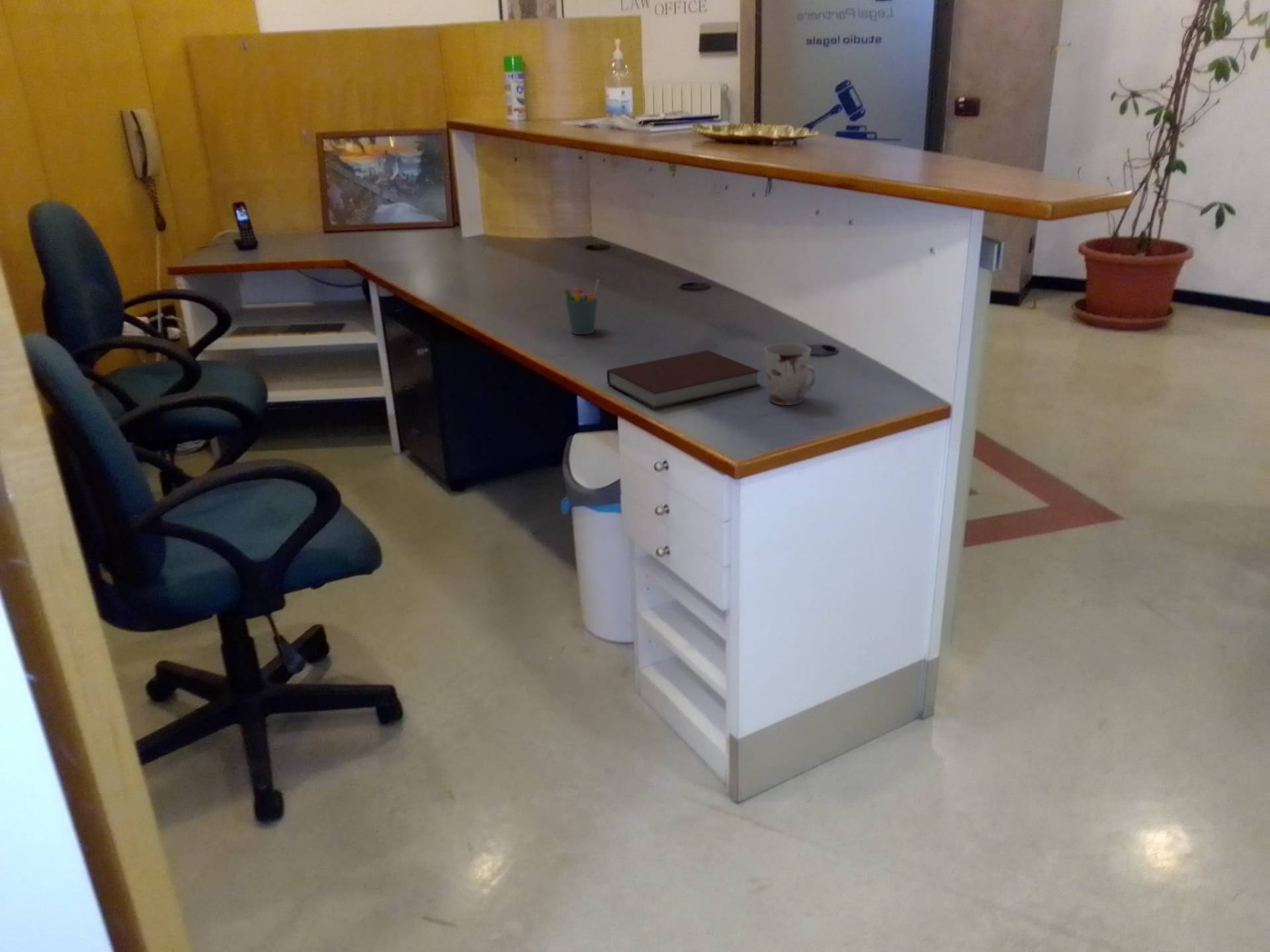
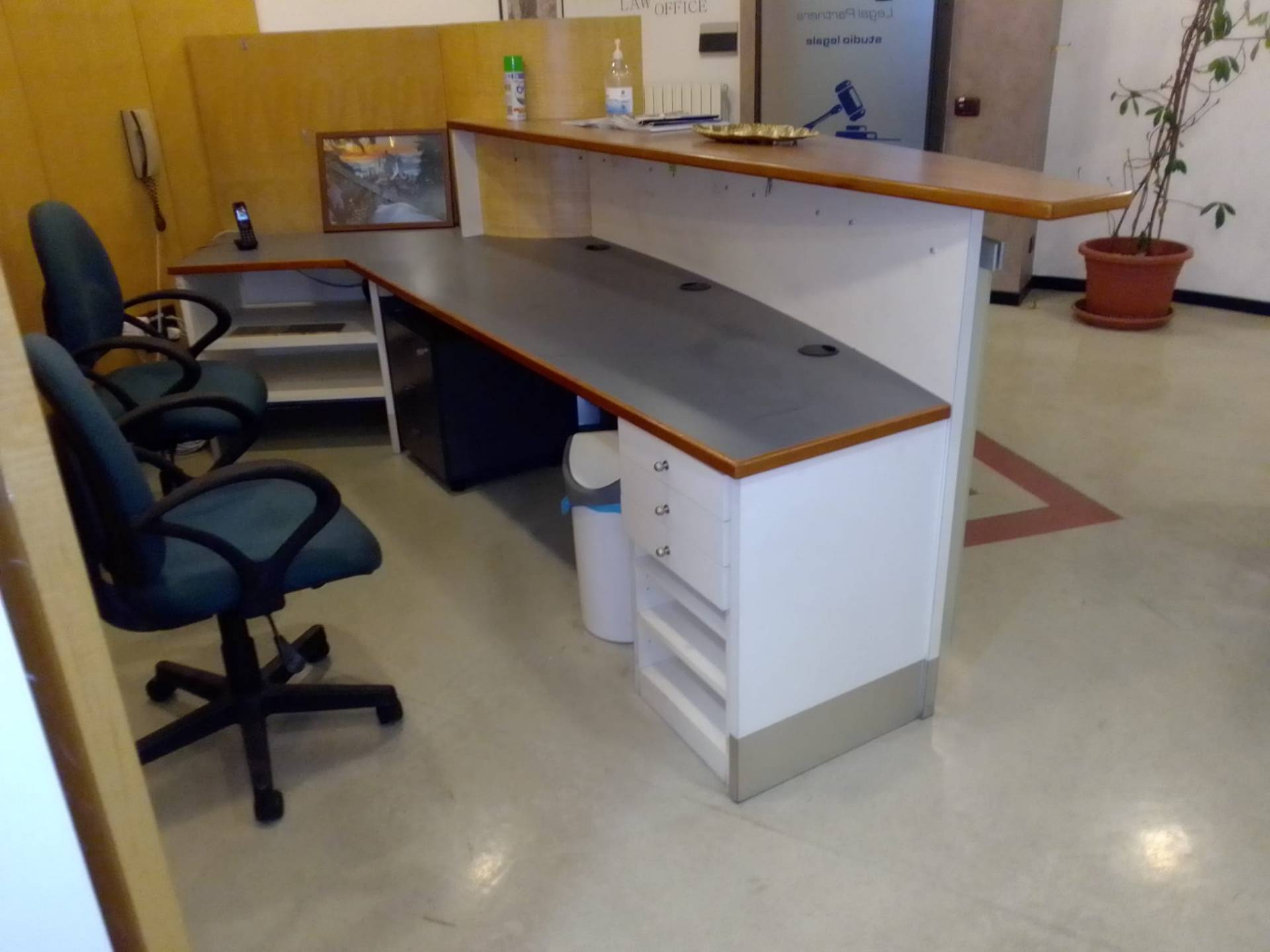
- notebook [606,350,761,409]
- pen holder [563,279,599,335]
- cup [764,342,817,406]
